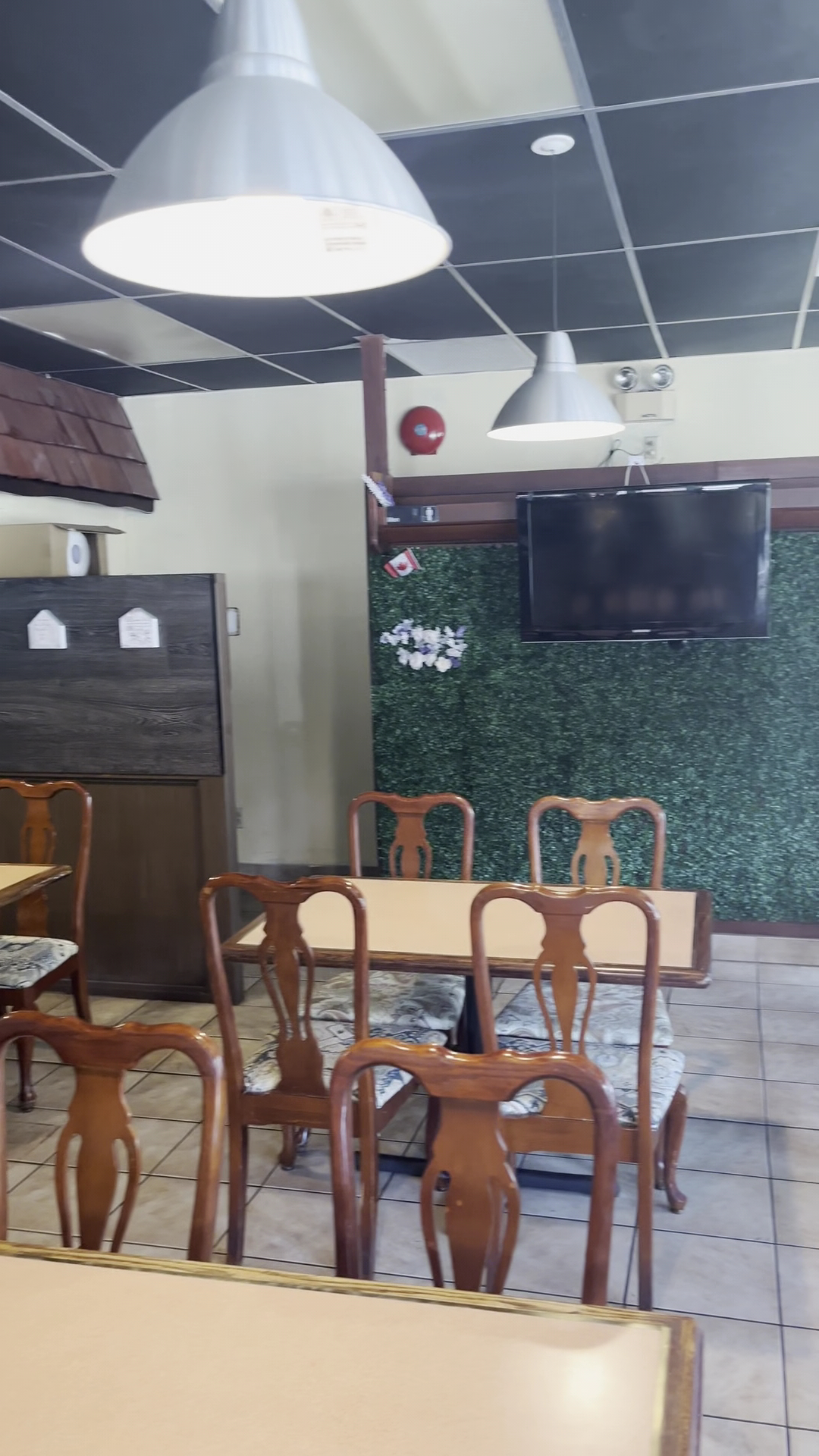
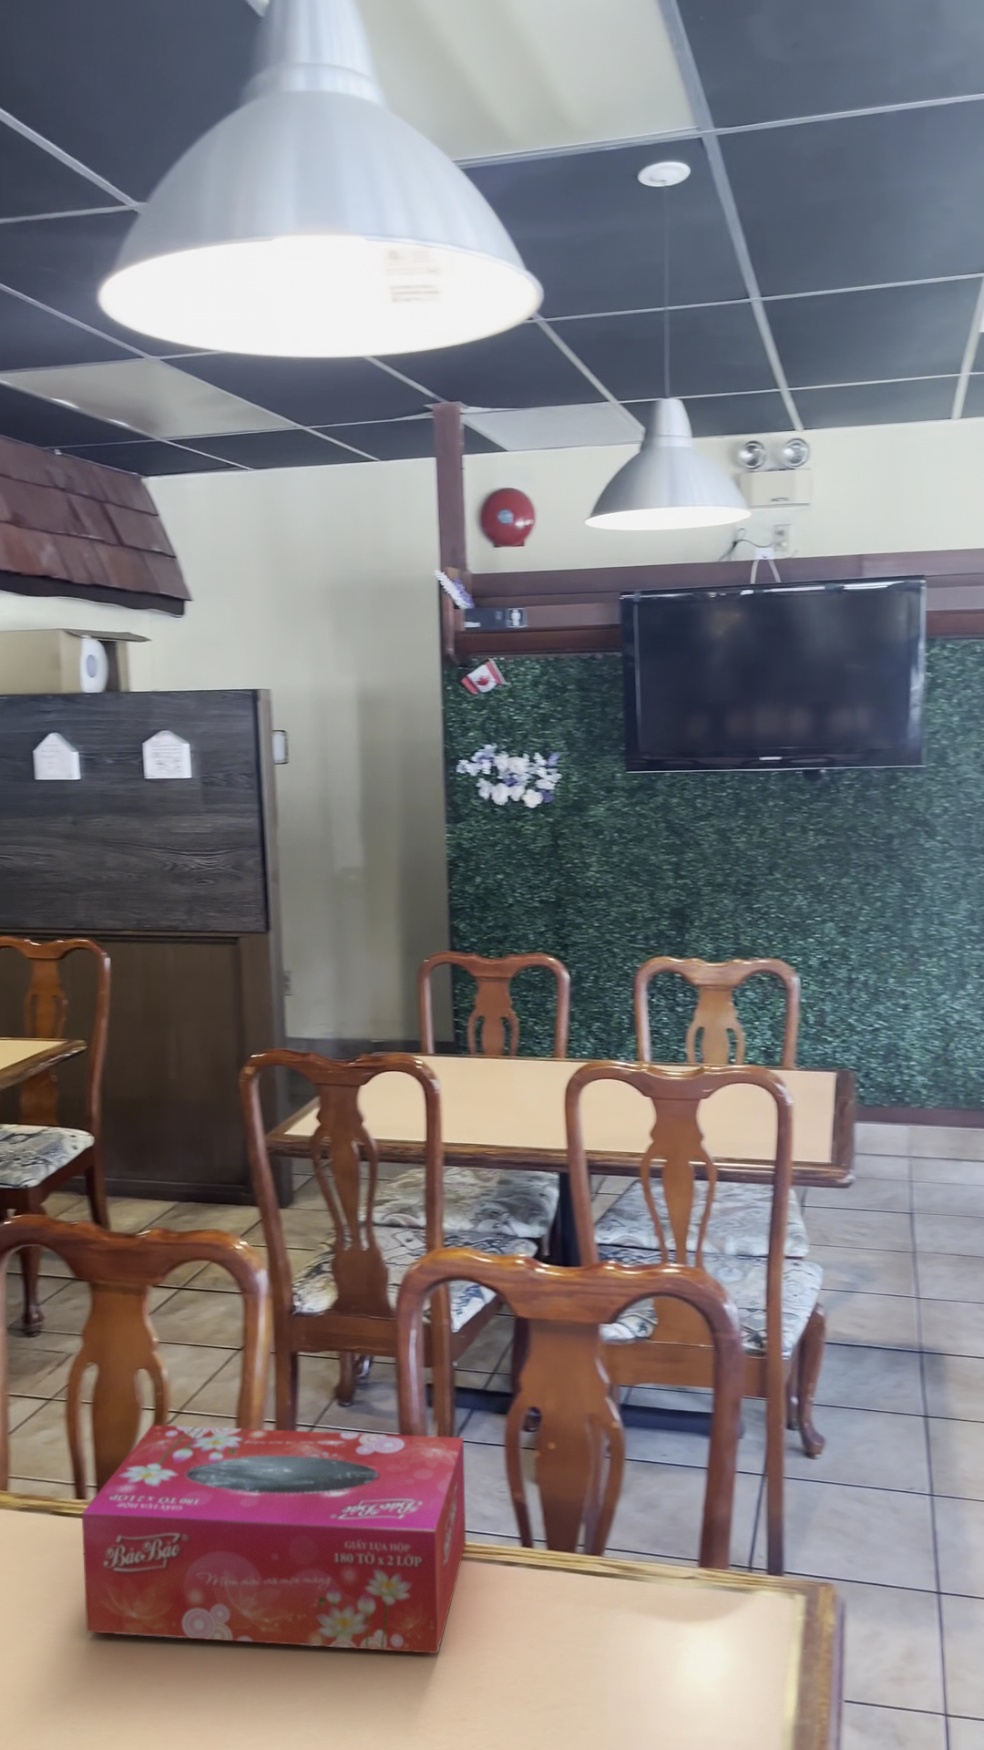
+ tissue box [80,1424,466,1654]
